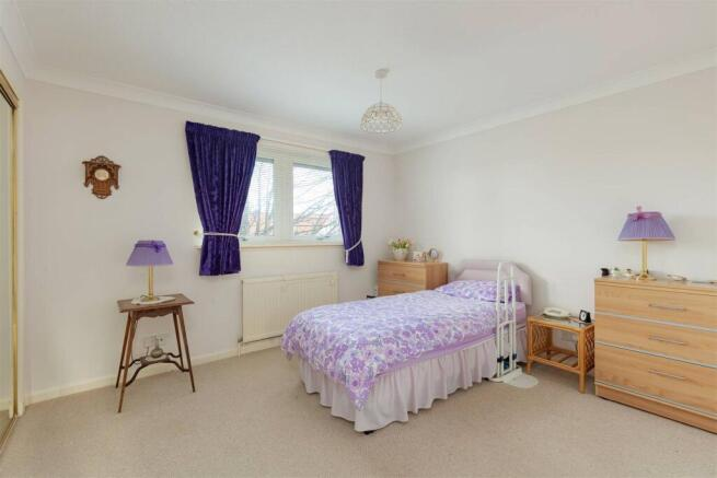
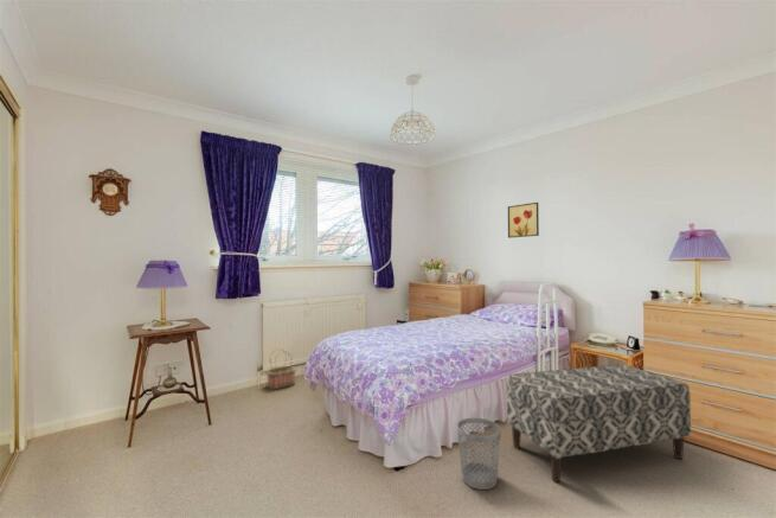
+ basket [265,347,297,390]
+ bench [506,363,692,484]
+ wall art [507,202,540,239]
+ wastebasket [456,416,502,491]
